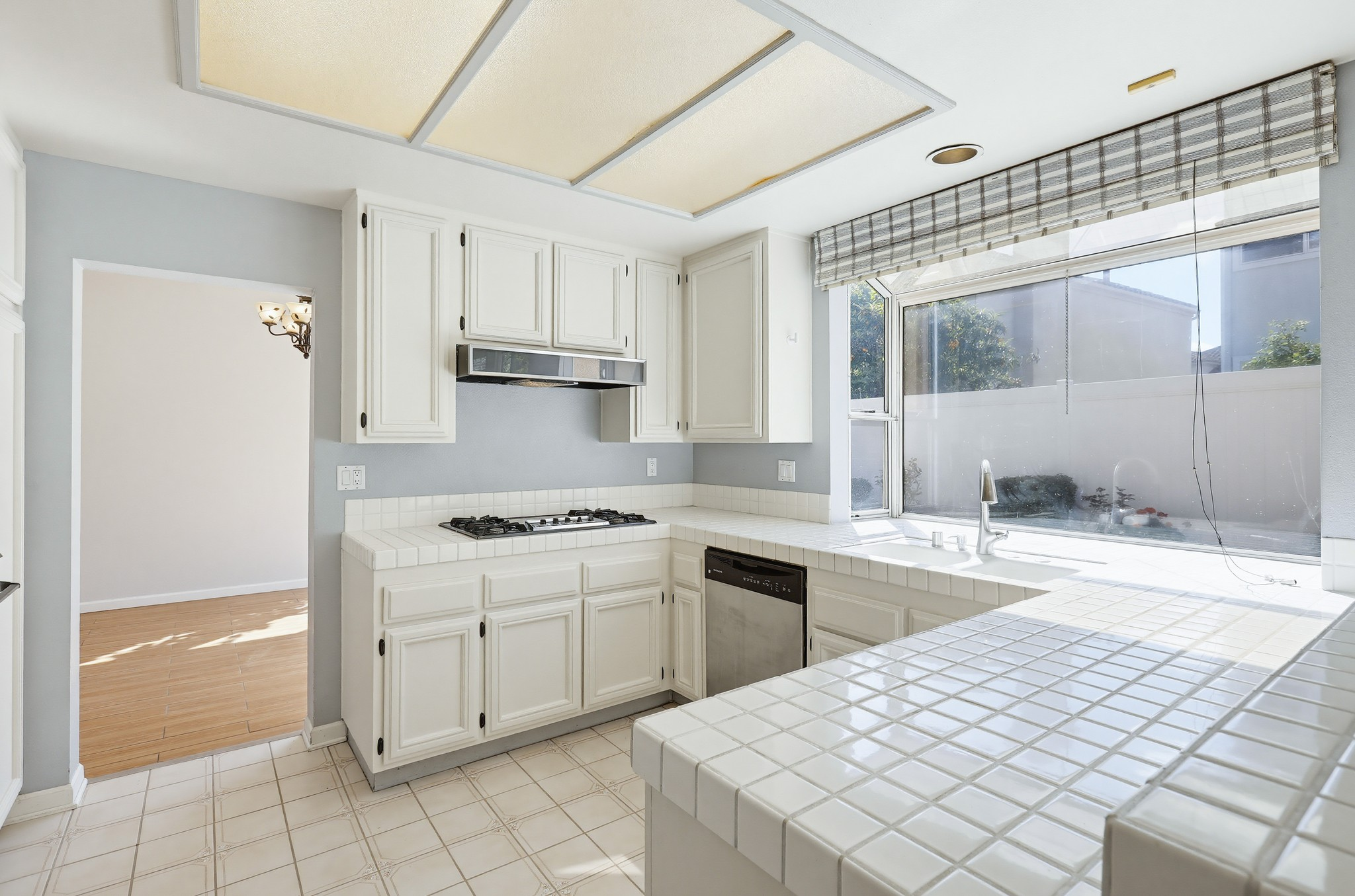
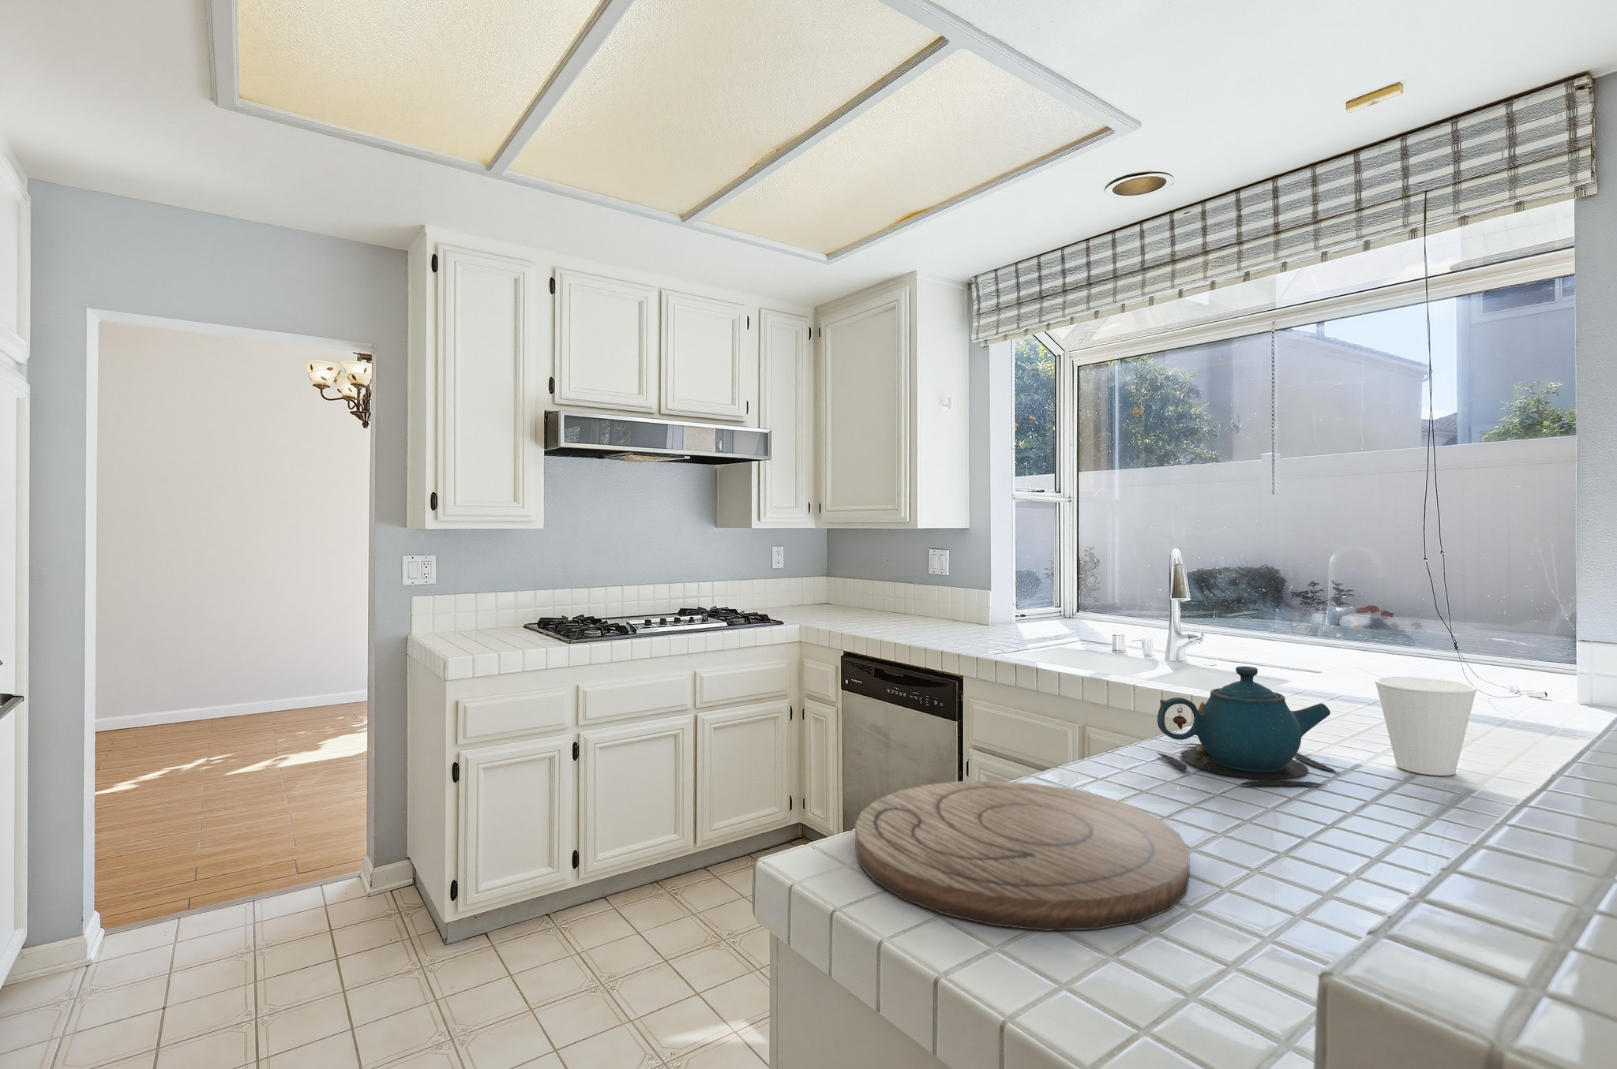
+ cup [1374,676,1479,777]
+ cutting board [854,780,1191,932]
+ teapot [1156,666,1340,786]
